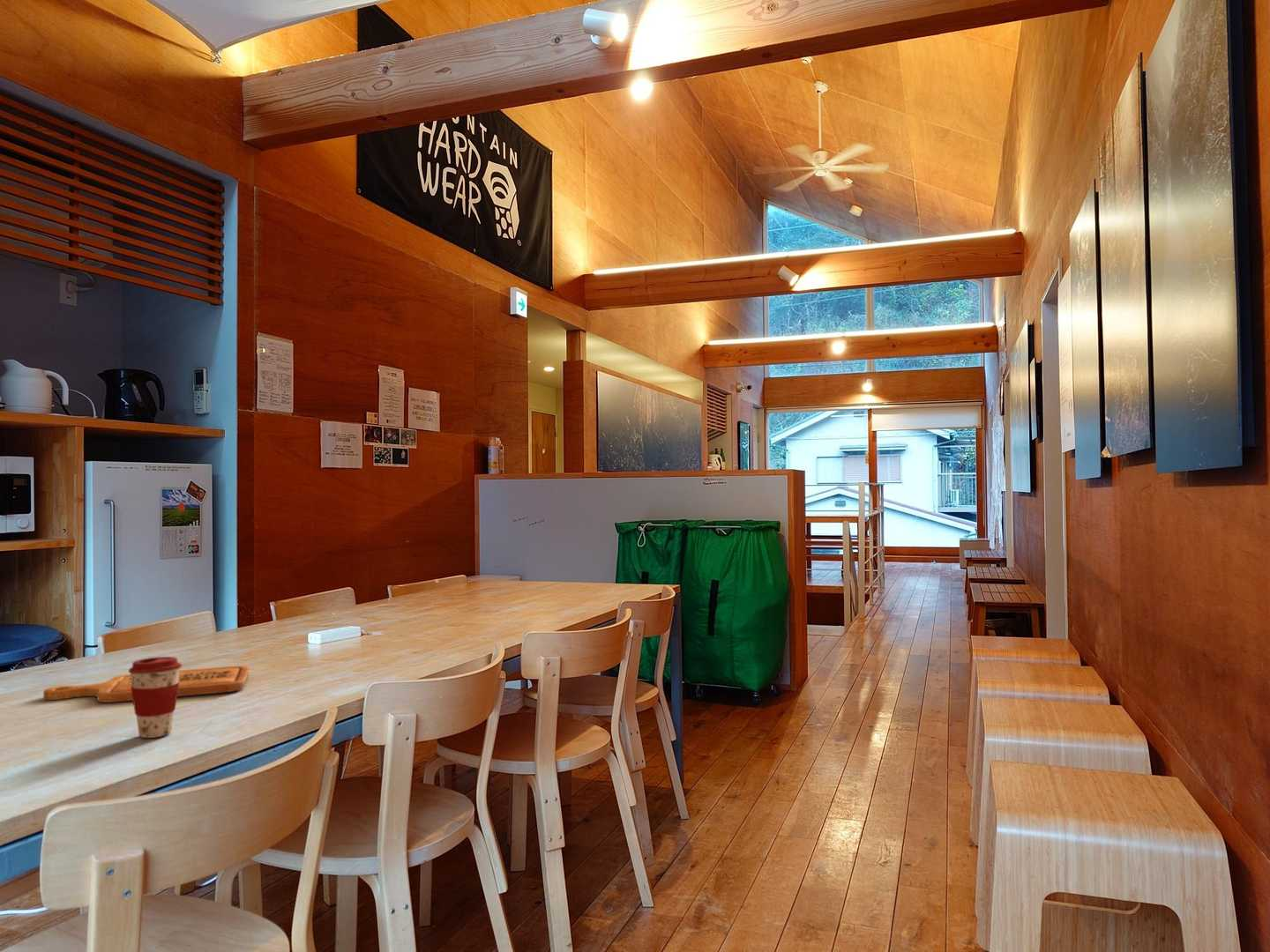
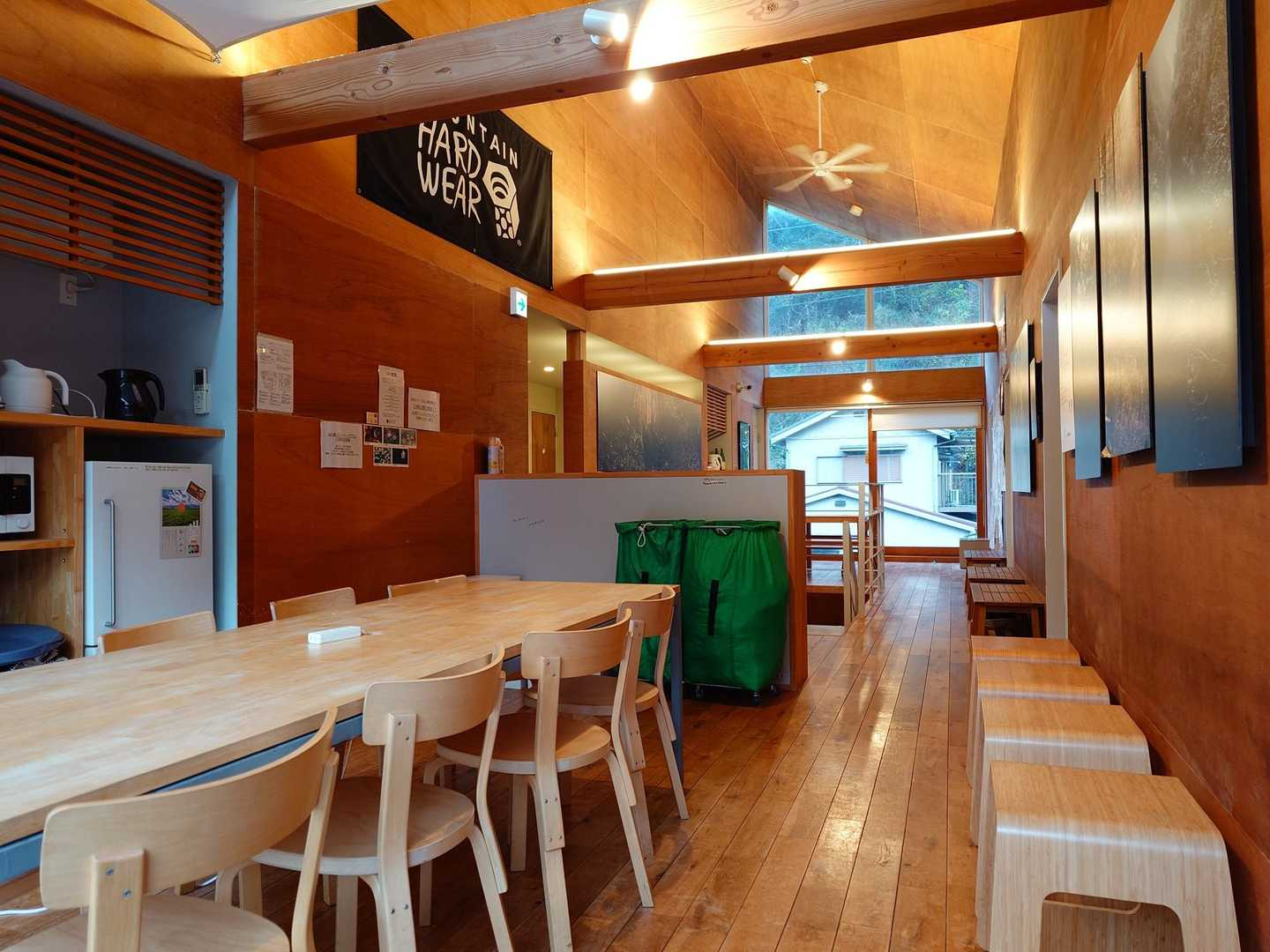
- cutting board [42,665,250,703]
- coffee cup [128,656,183,739]
